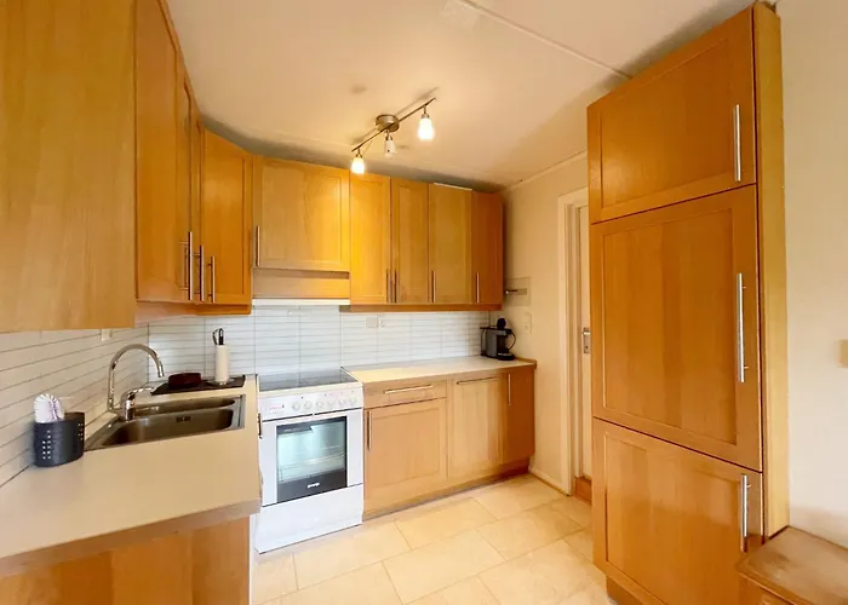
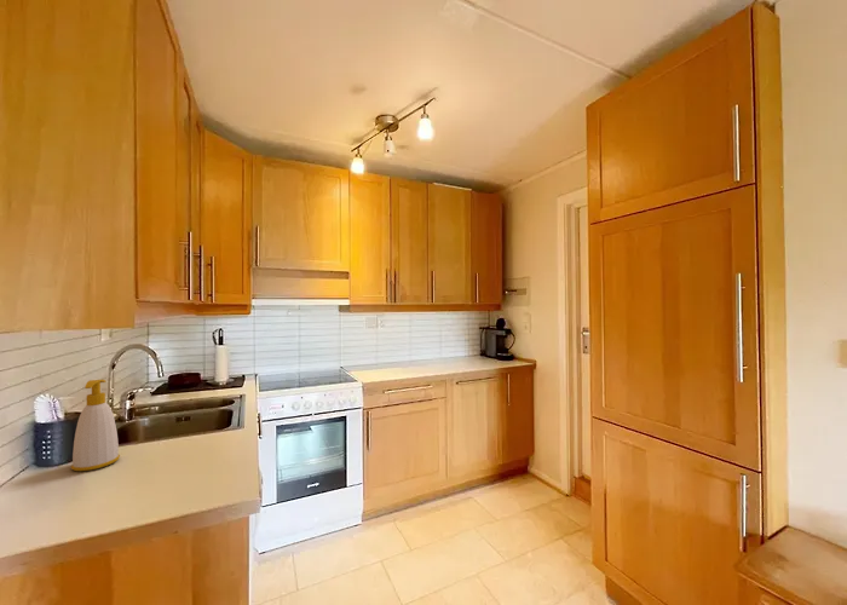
+ soap bottle [70,379,121,472]
